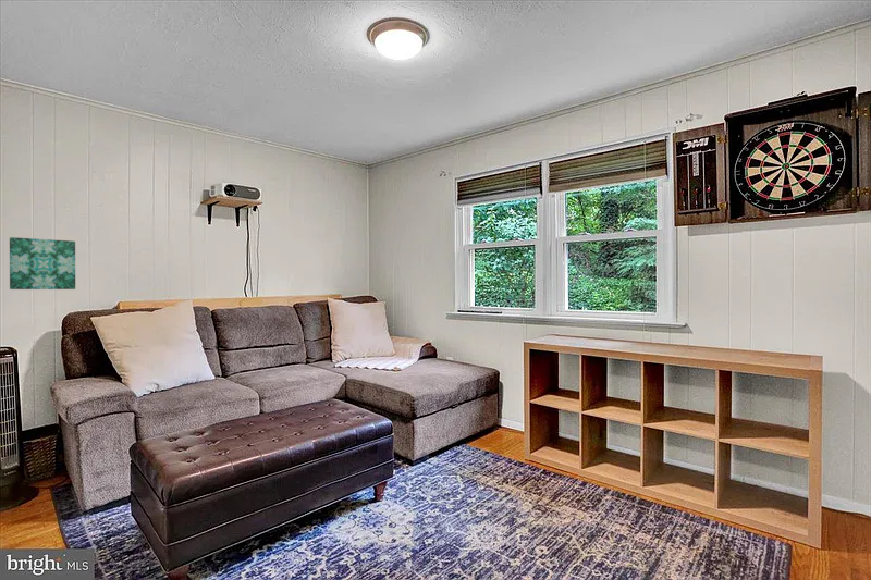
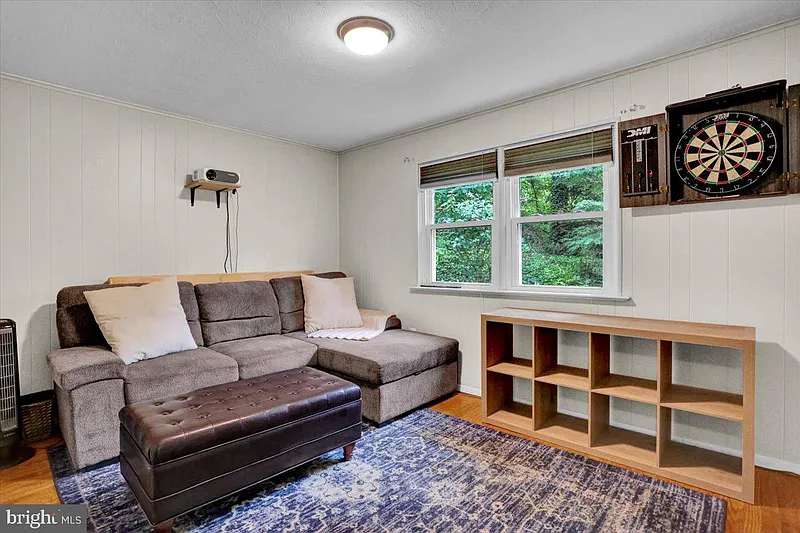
- wall art [9,236,76,291]
